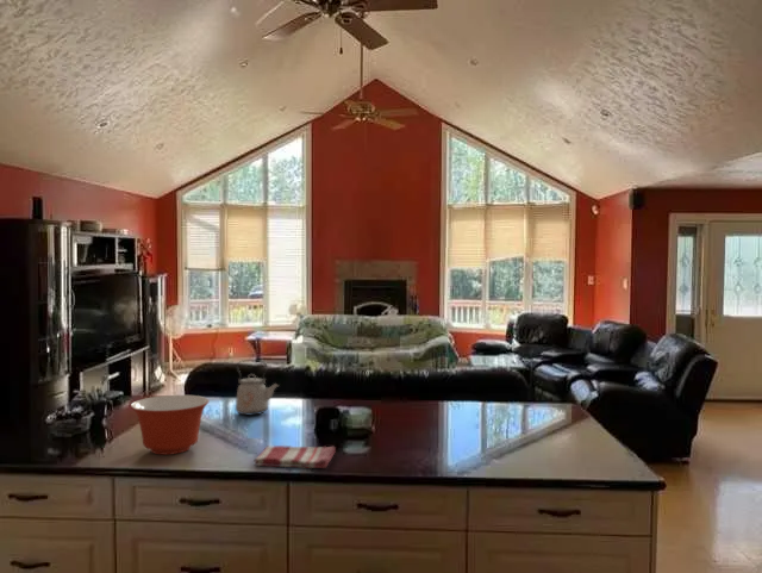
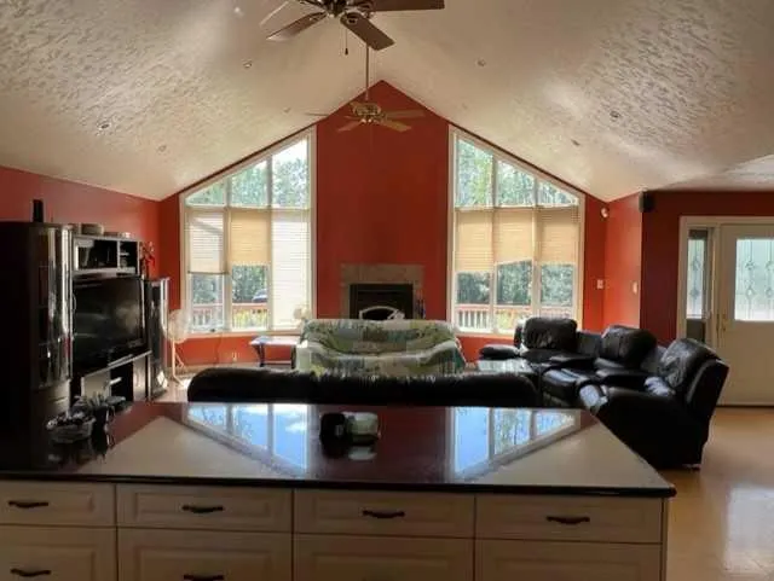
- dish towel [252,444,337,469]
- mixing bowl [130,394,211,456]
- kettle [235,359,281,417]
